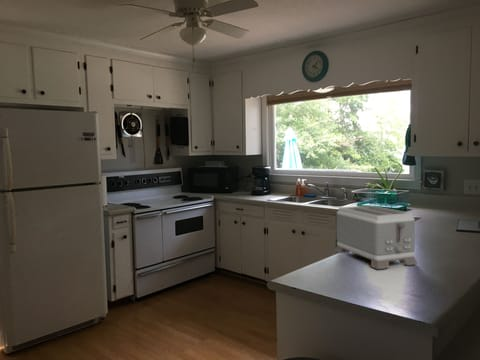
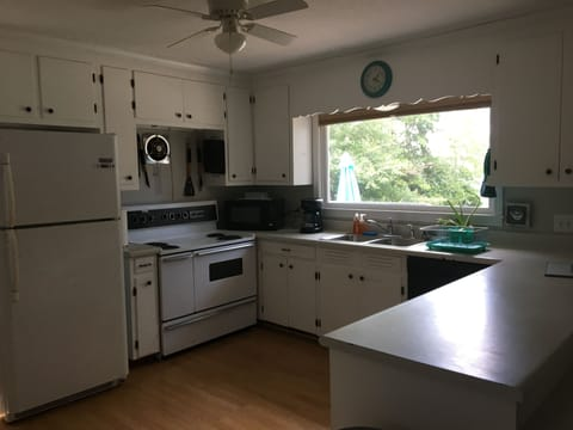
- toaster [334,204,419,270]
